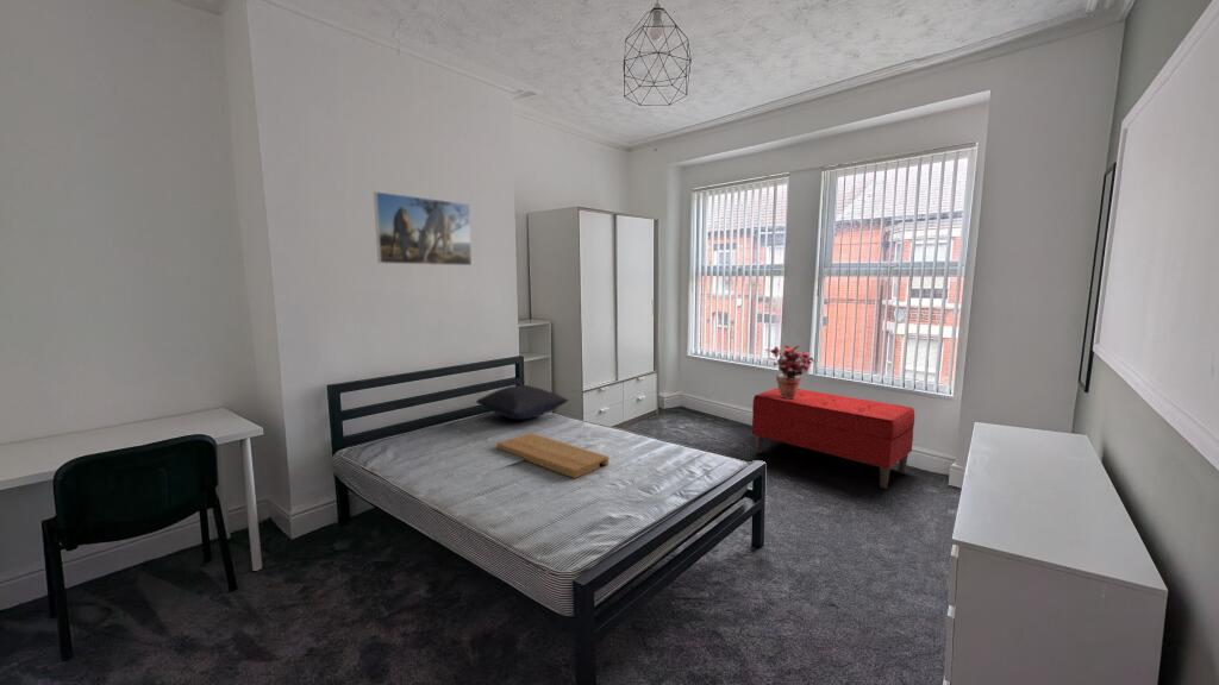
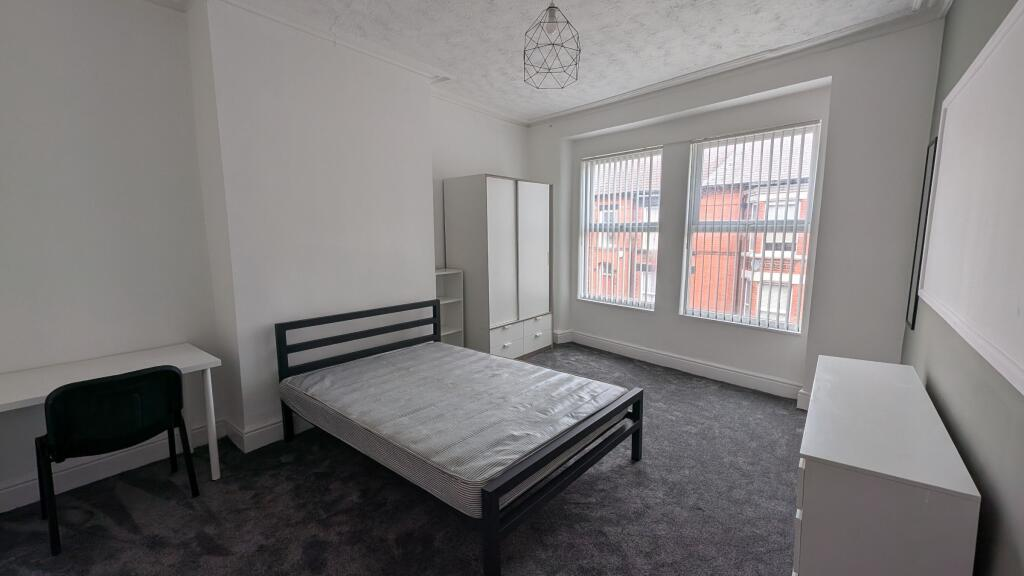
- tray [495,432,610,479]
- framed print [373,190,473,266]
- bench [751,387,915,490]
- potted plant [765,344,815,398]
- pillow [475,384,570,421]
